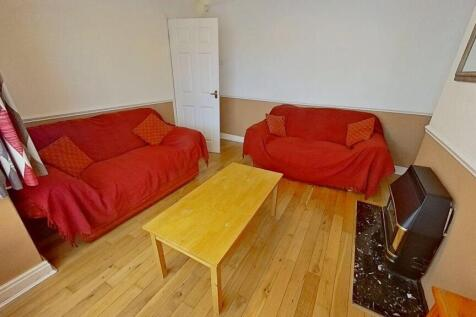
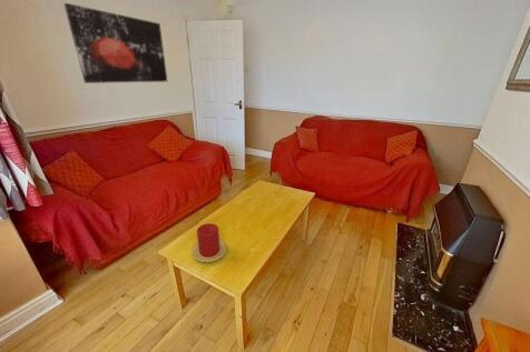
+ candle [192,222,227,263]
+ wall art [62,2,168,84]
